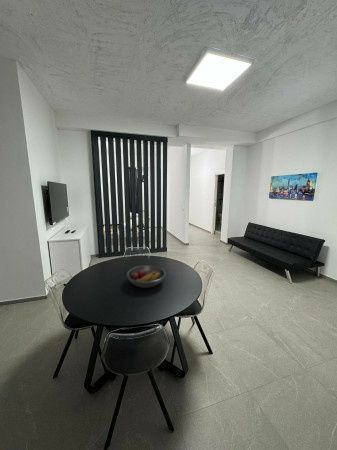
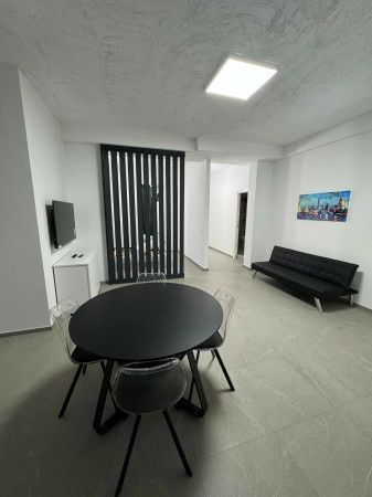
- fruit bowl [126,264,167,289]
